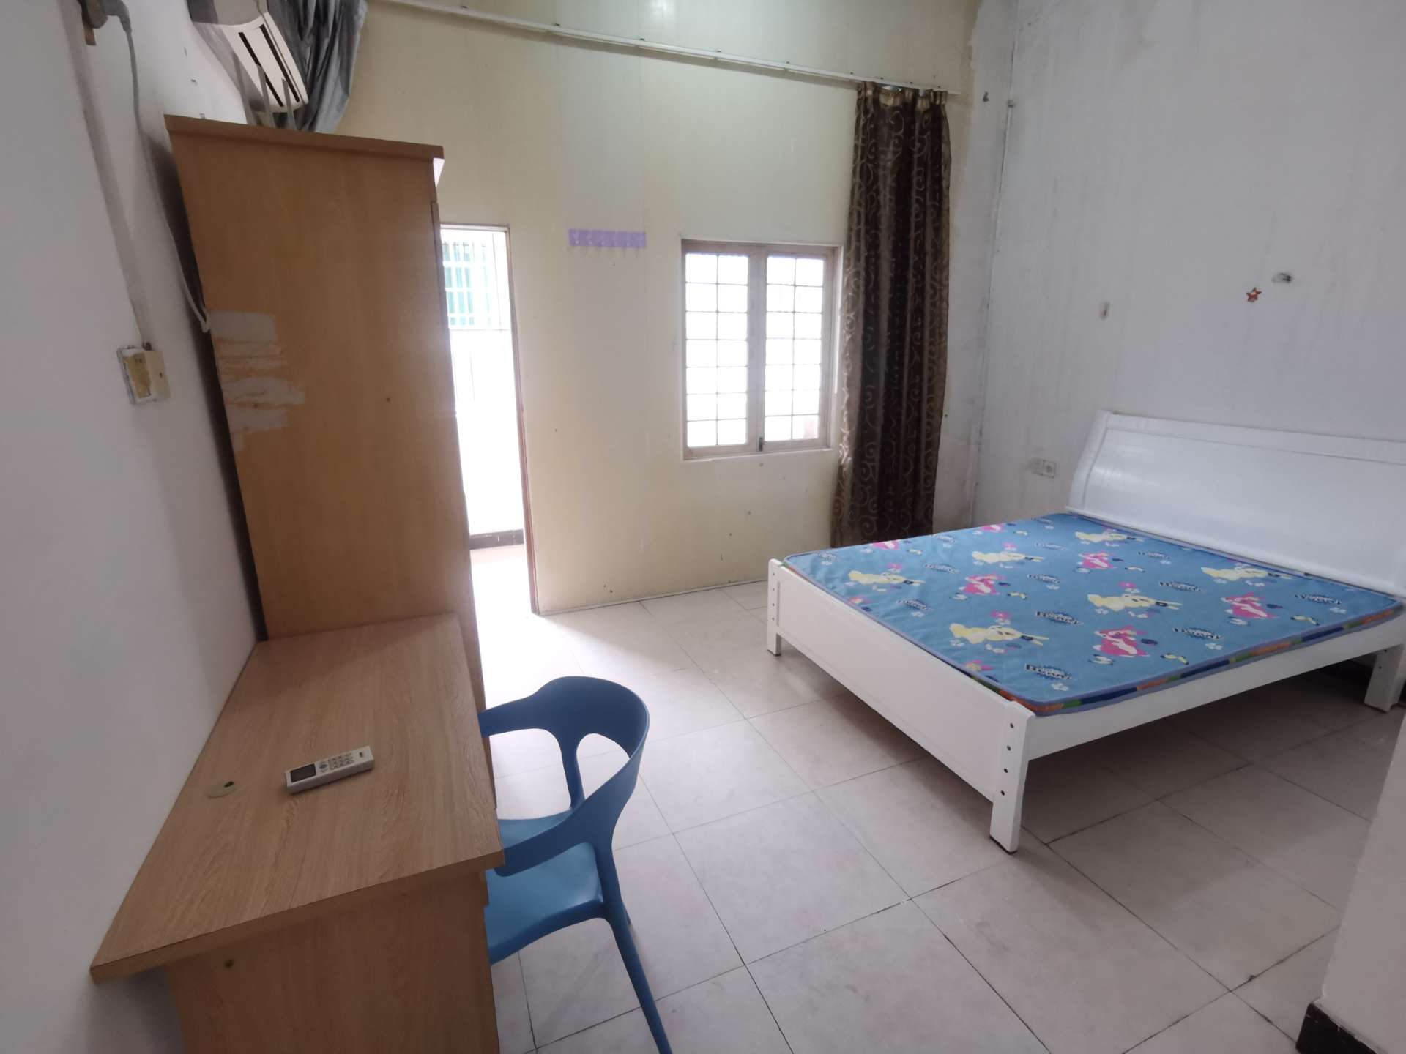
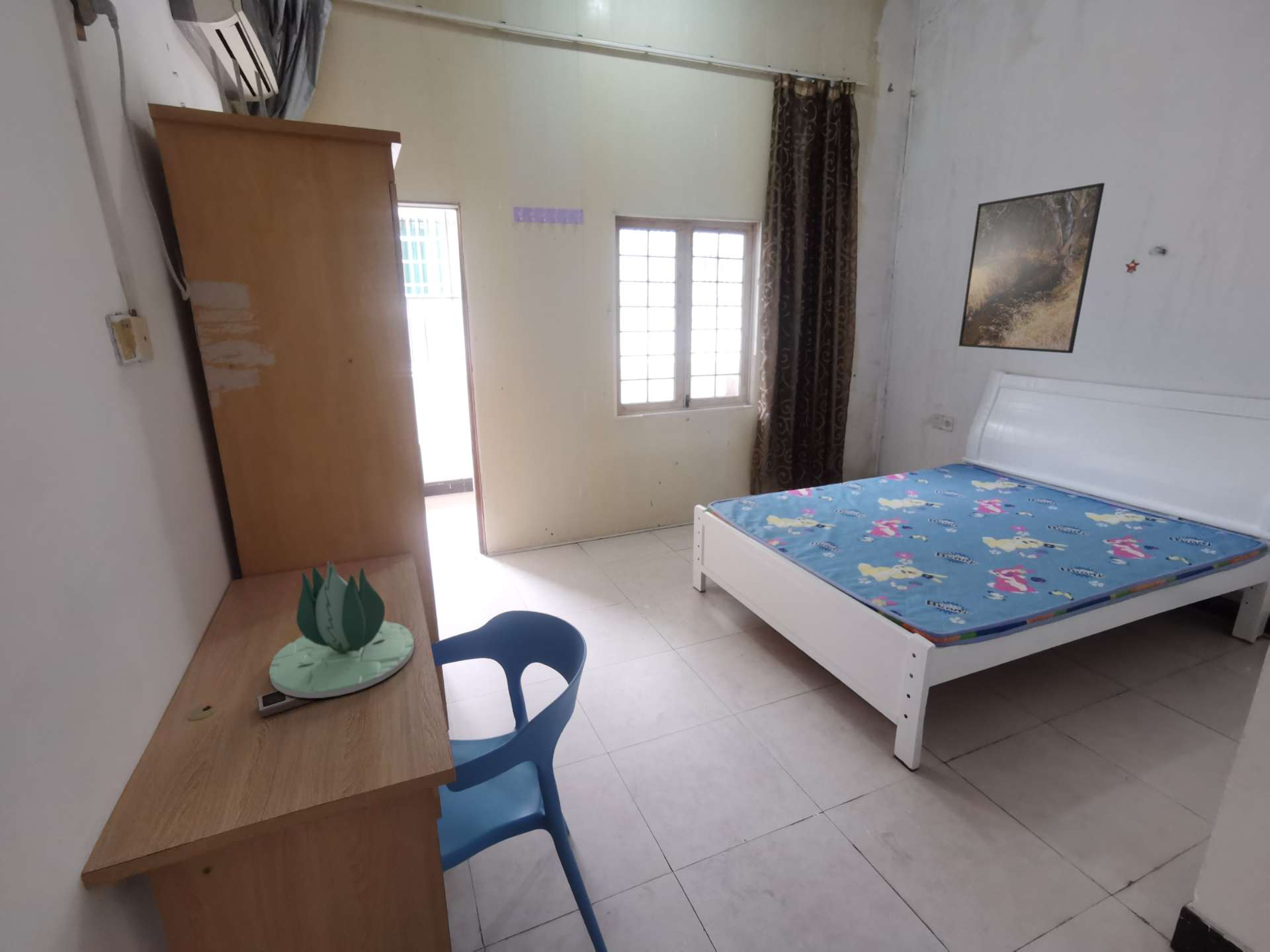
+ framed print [958,182,1105,354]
+ succulent plant [269,561,415,699]
